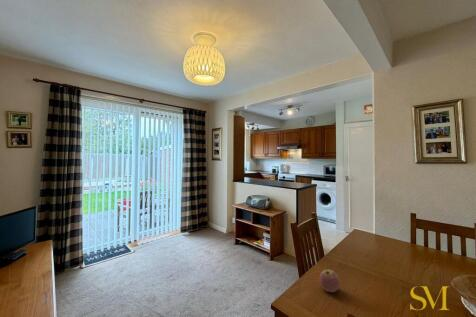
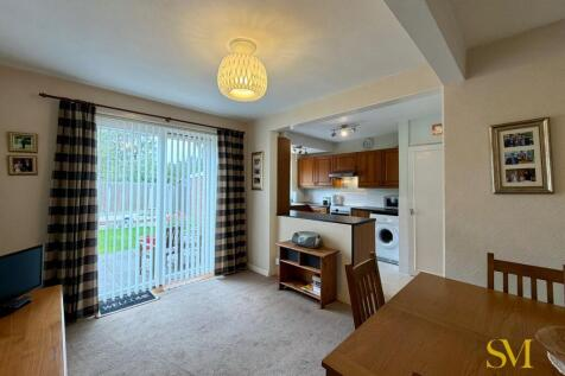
- apple [319,269,340,293]
